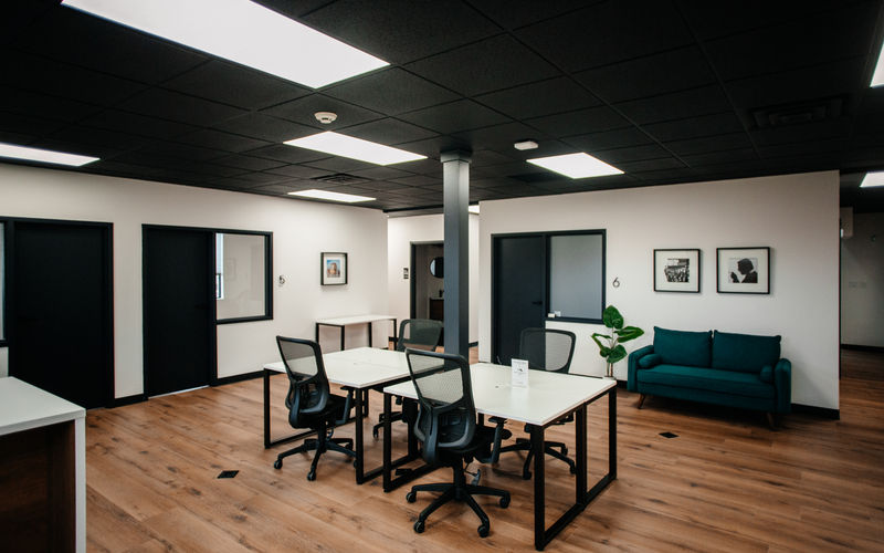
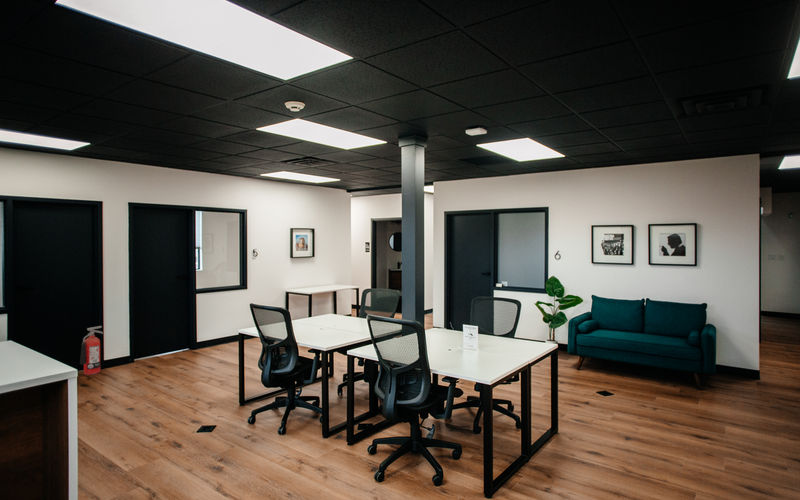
+ fire extinguisher [79,325,105,376]
